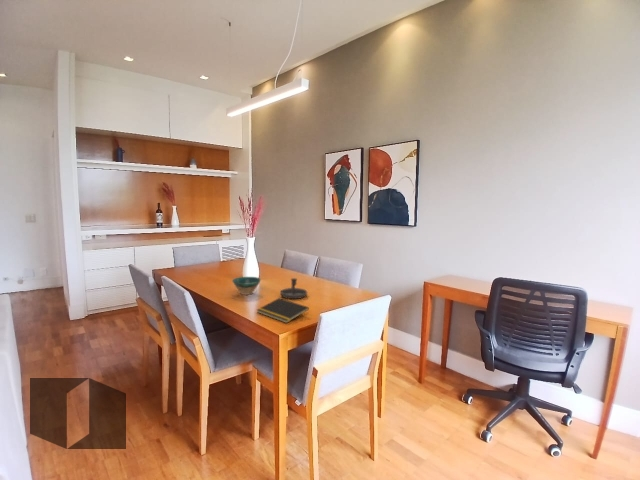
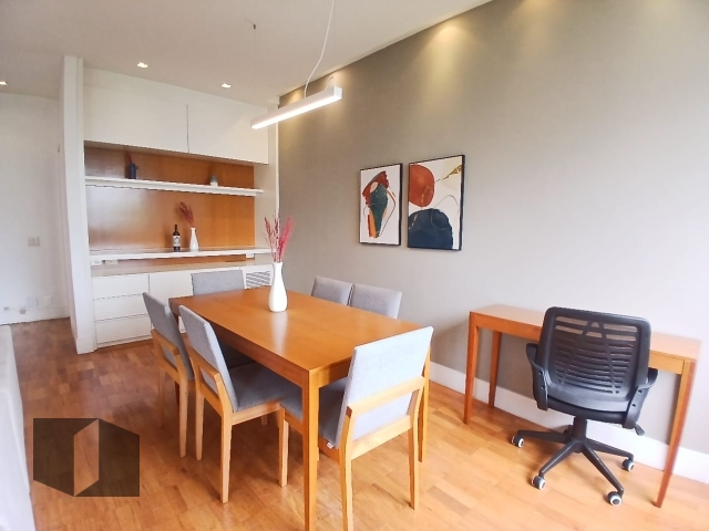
- notepad [256,297,310,324]
- bowl [231,276,262,296]
- candlestick [279,277,308,300]
